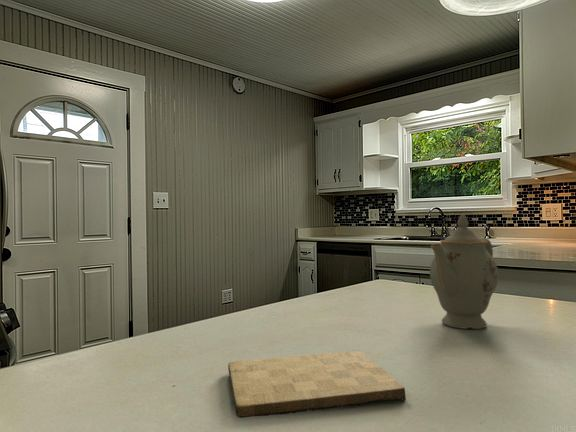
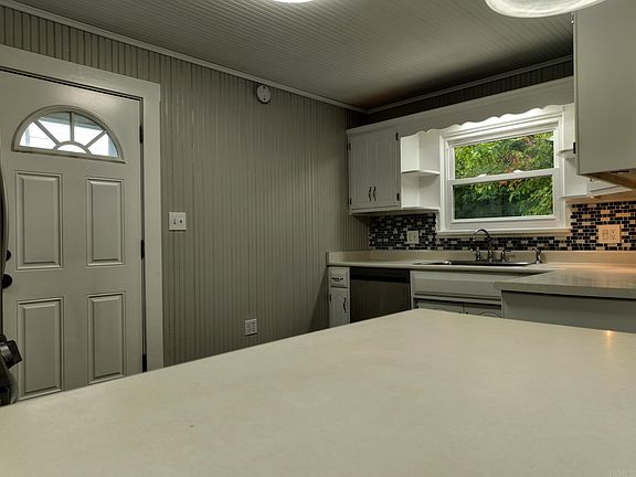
- cutting board [227,350,407,419]
- chinaware [429,214,500,330]
